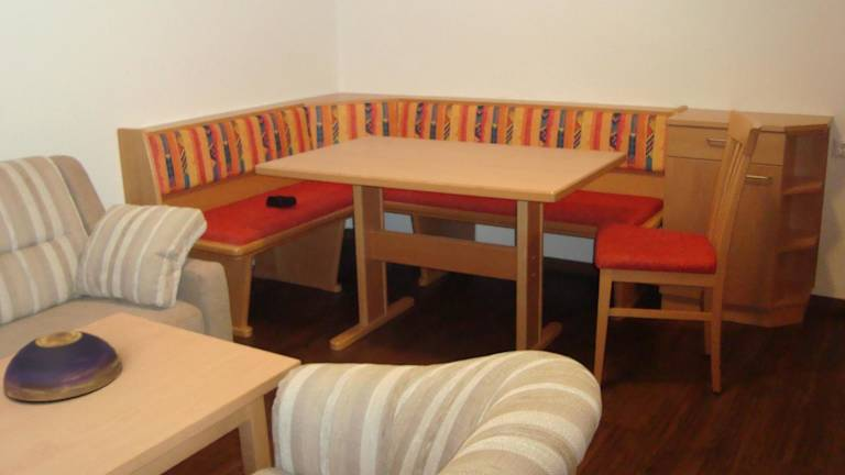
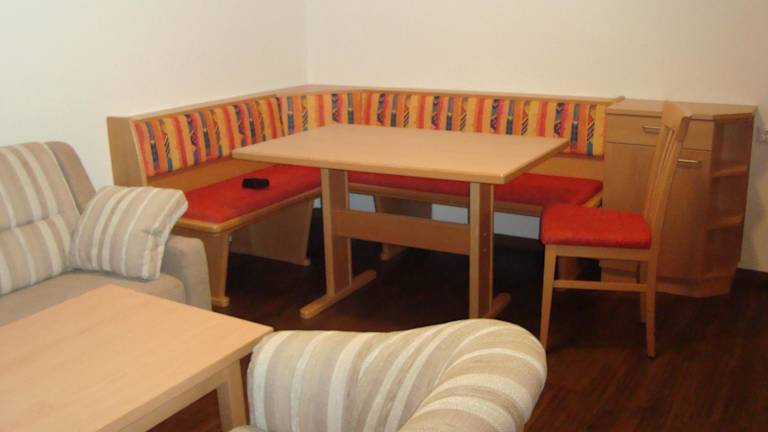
- decorative bowl [2,330,123,402]
